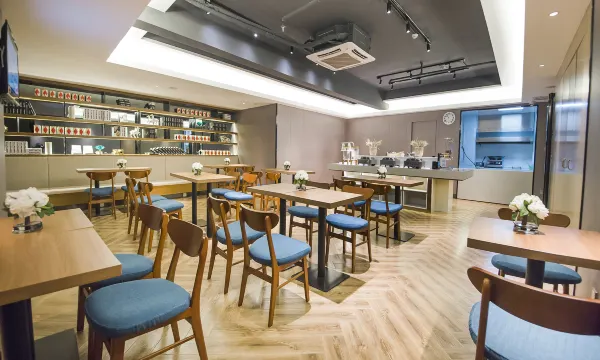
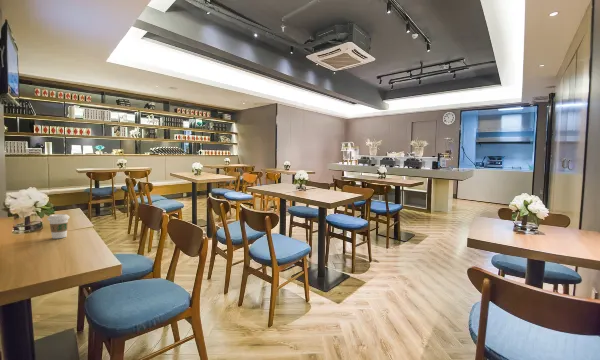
+ coffee cup [47,213,71,240]
